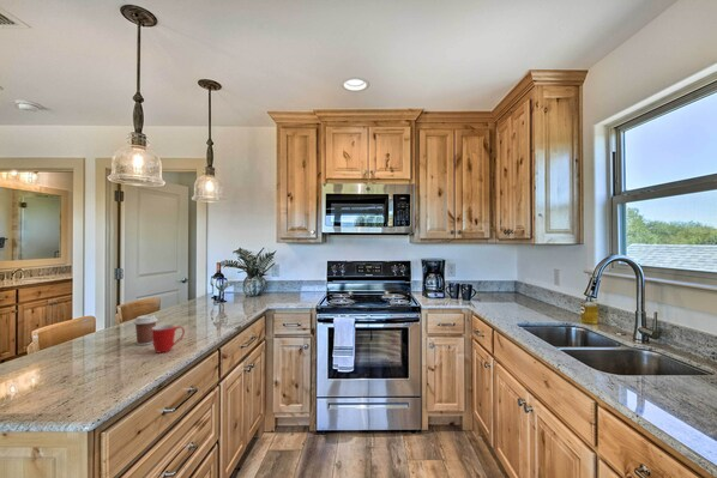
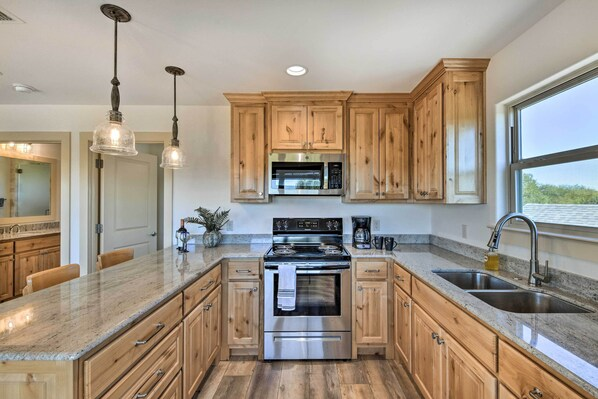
- mug [152,323,186,353]
- coffee cup [133,314,158,346]
